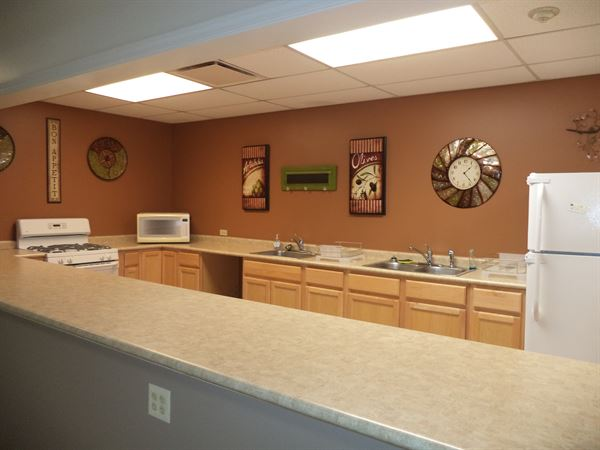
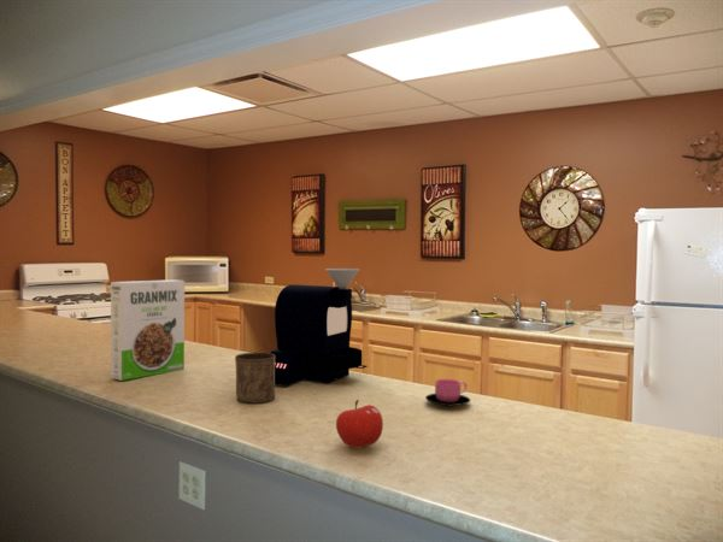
+ cup [424,378,471,407]
+ coffee roaster [270,267,369,388]
+ fruit [335,399,384,450]
+ cereal box [110,278,186,382]
+ cup [234,352,276,403]
